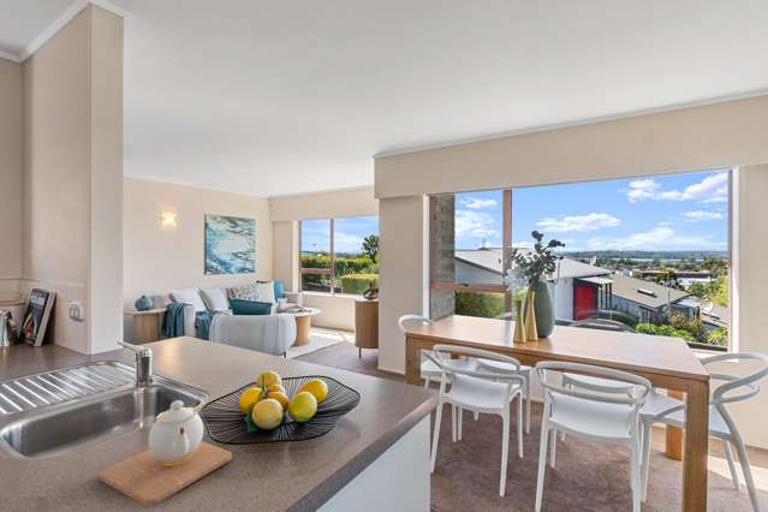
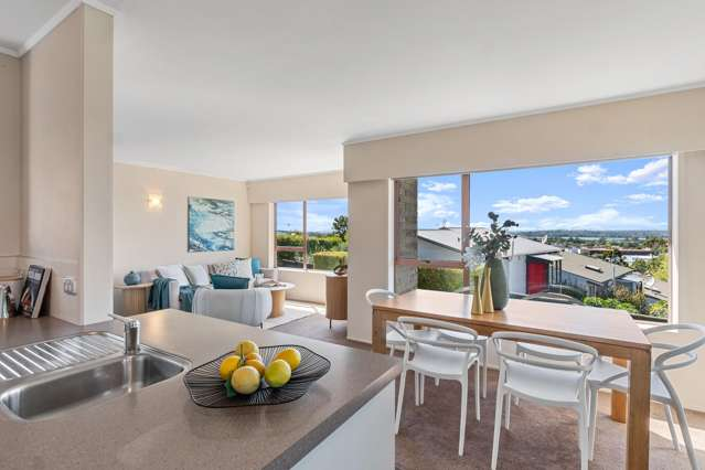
- teapot [99,399,233,507]
